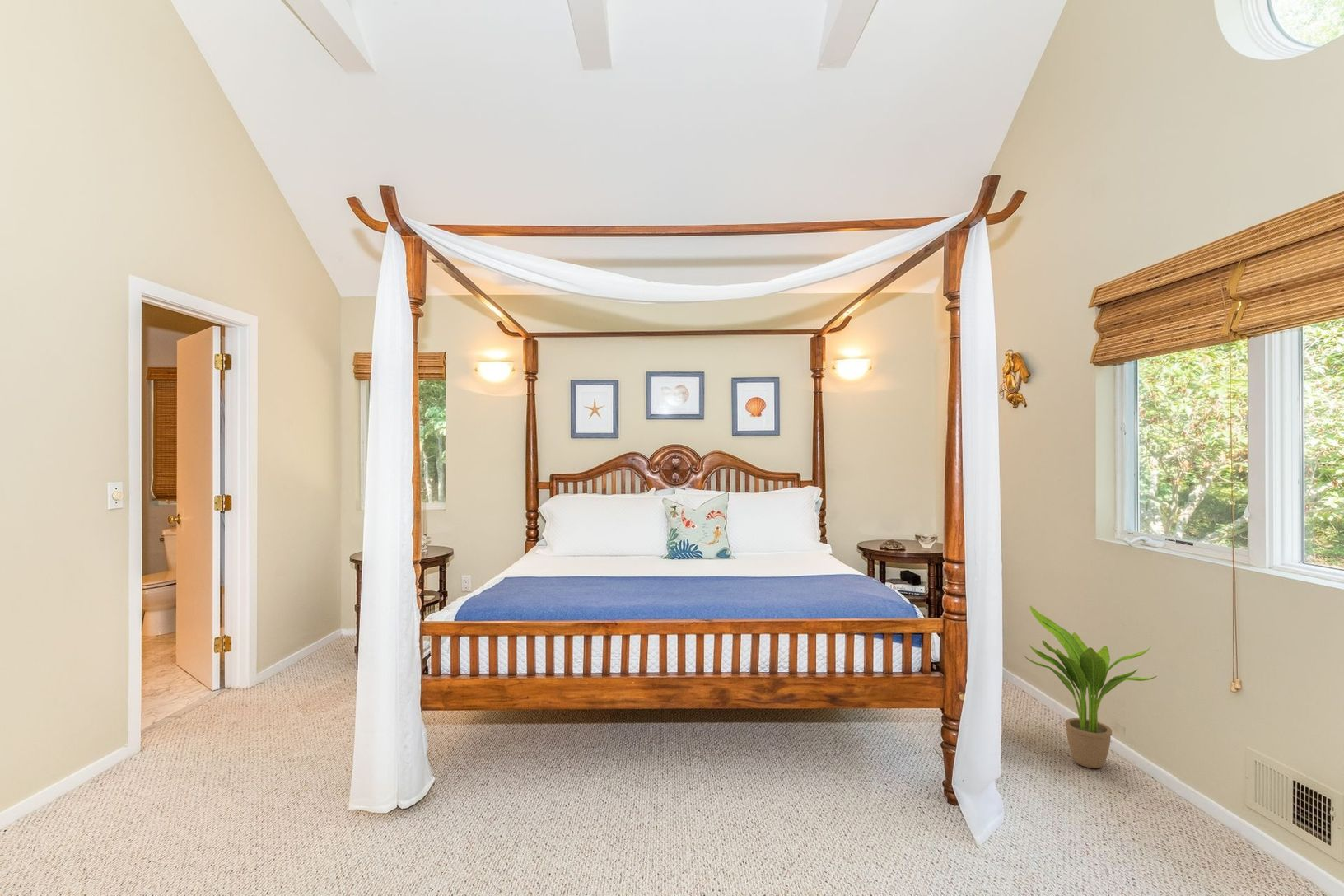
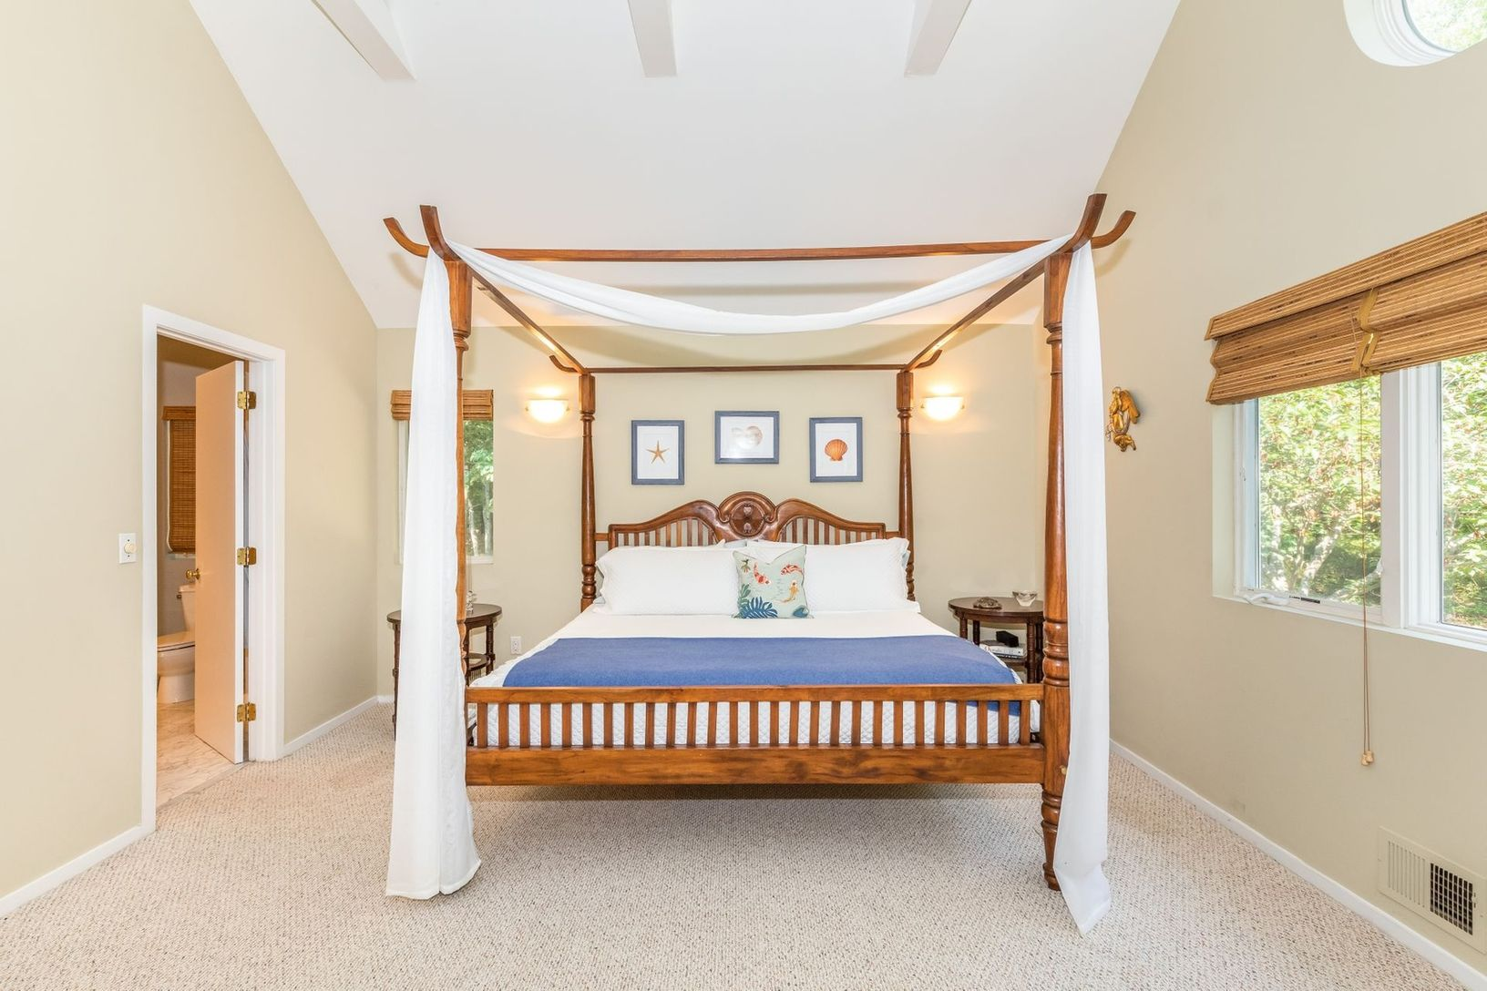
- potted plant [1024,605,1158,769]
